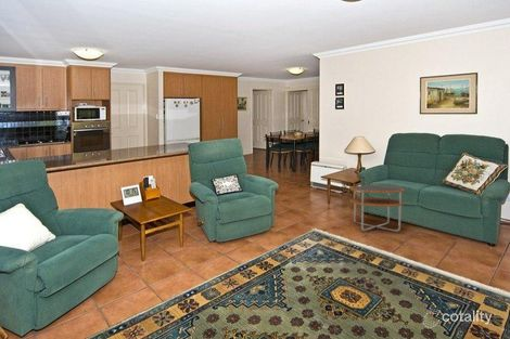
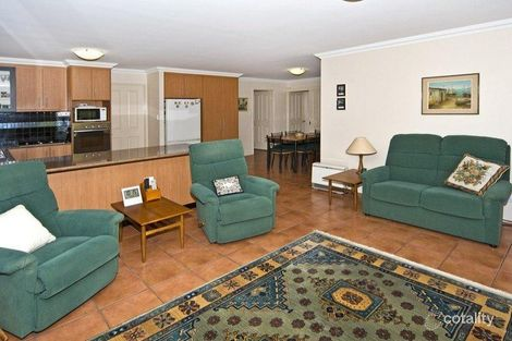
- side table [349,184,406,233]
